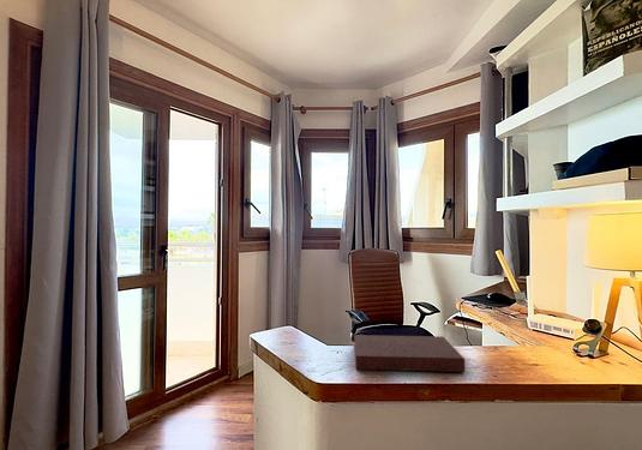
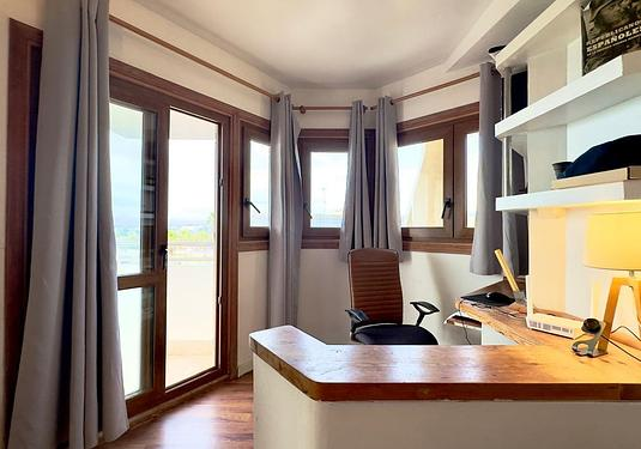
- notebook [353,334,466,373]
